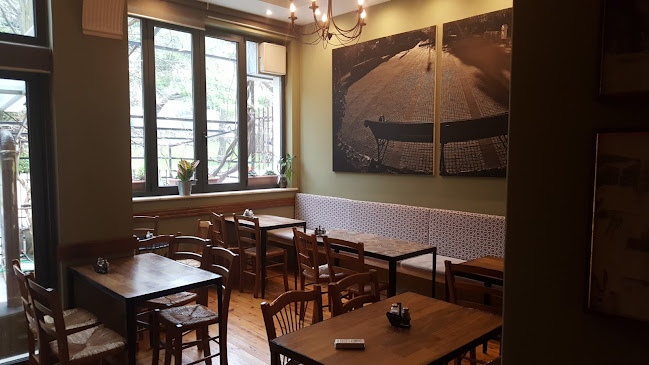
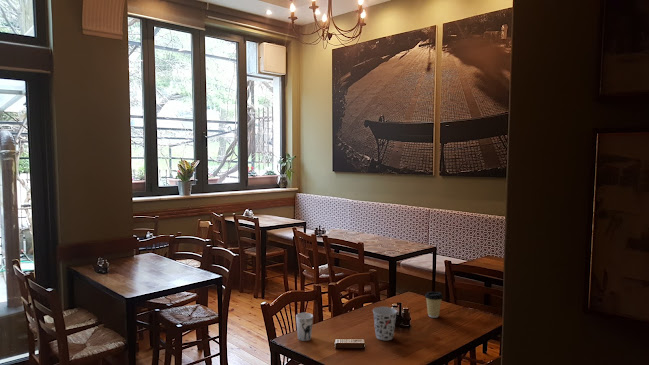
+ coffee cup [424,291,444,319]
+ cup [295,312,314,342]
+ cup [372,306,398,341]
